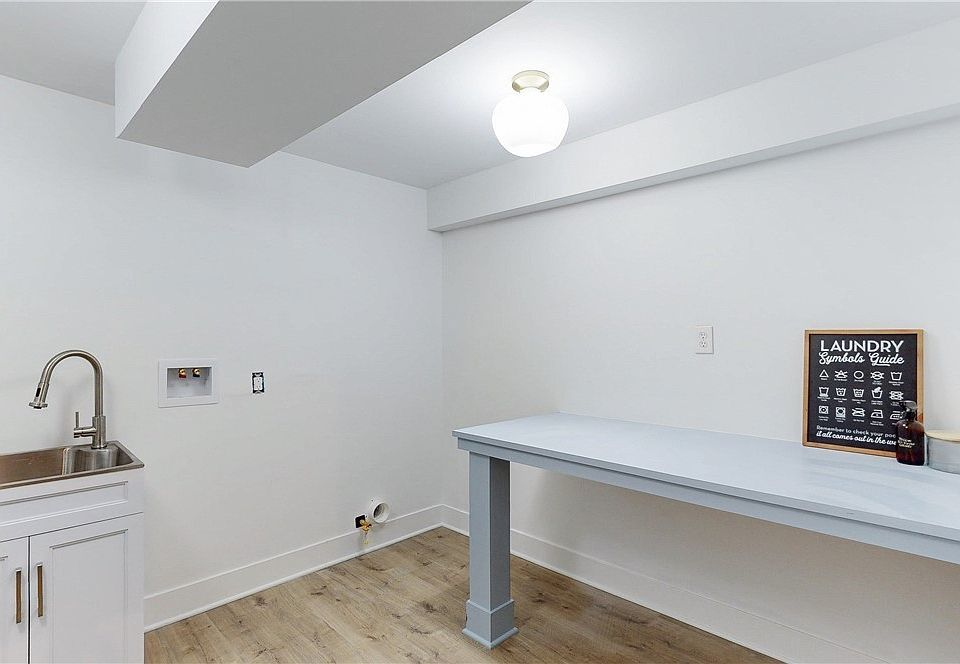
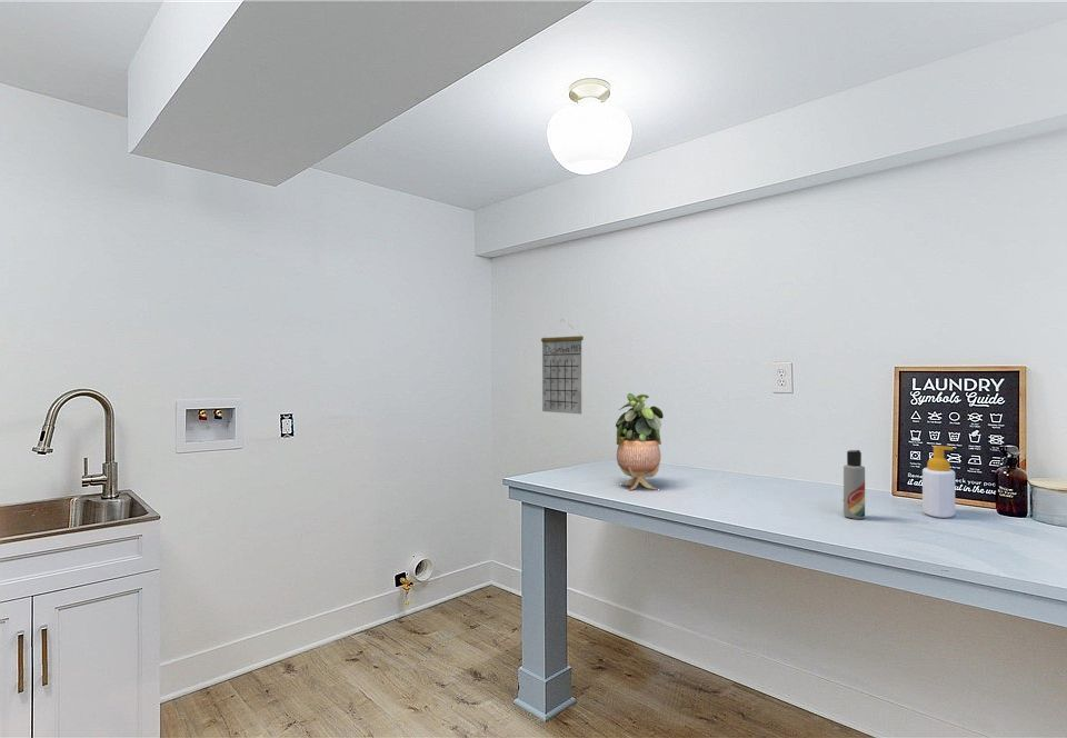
+ calendar [540,318,585,416]
+ potted plant [615,392,665,491]
+ soap bottle [921,445,956,519]
+ lotion bottle [842,449,866,520]
